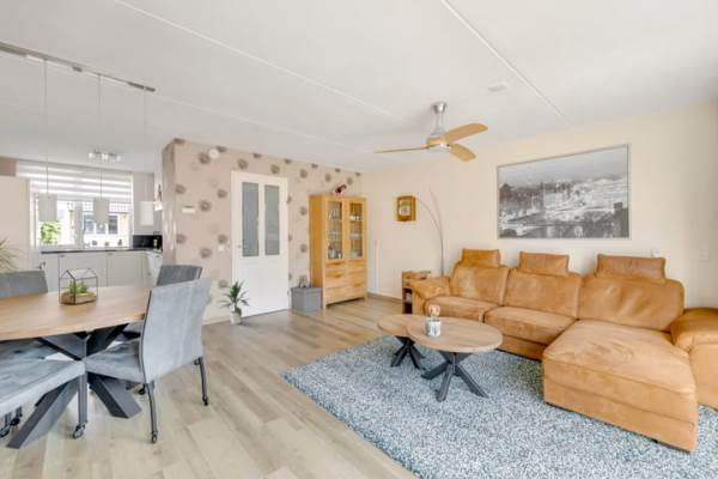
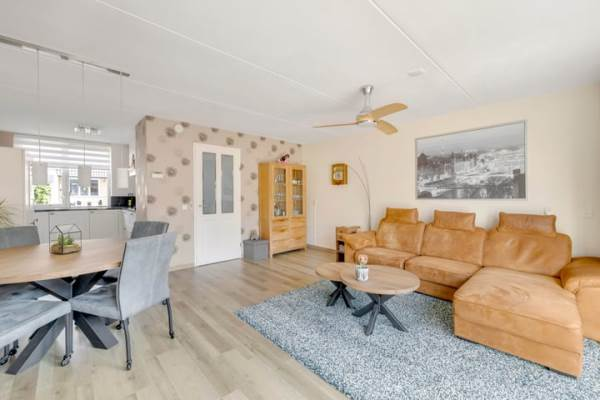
- indoor plant [217,279,251,326]
